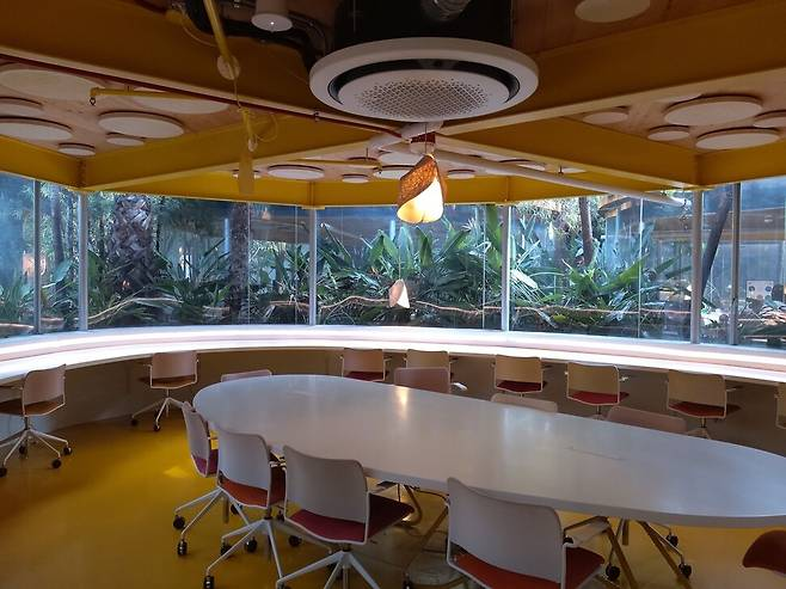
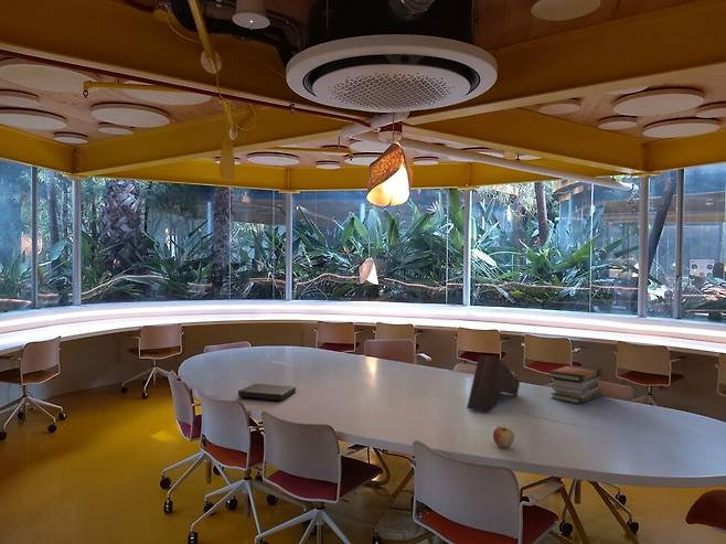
+ book stack [547,364,604,405]
+ book [237,382,297,402]
+ speaker [466,354,521,414]
+ apple [492,425,515,448]
